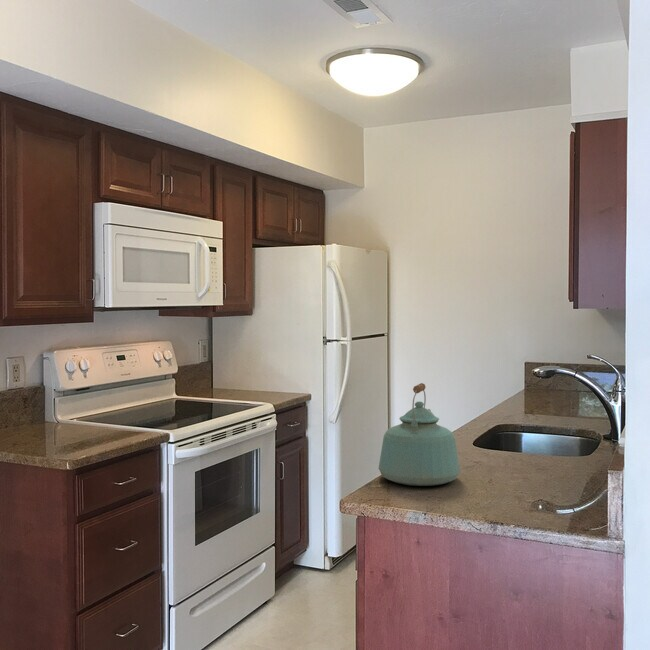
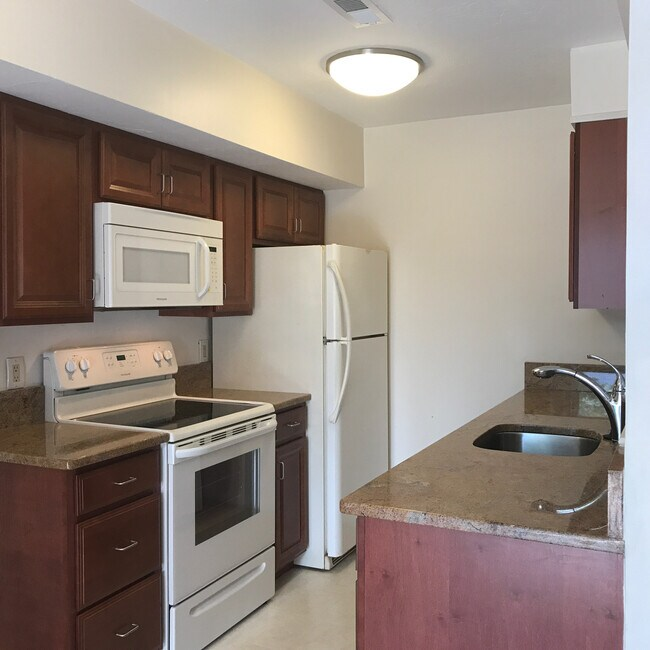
- kettle [378,382,461,487]
